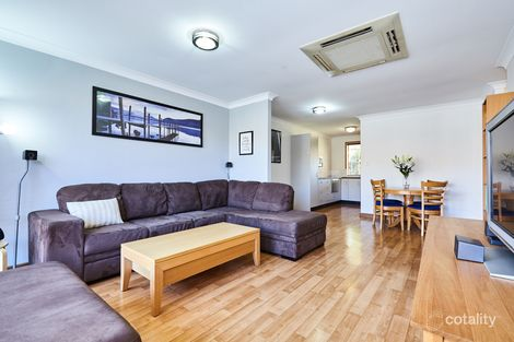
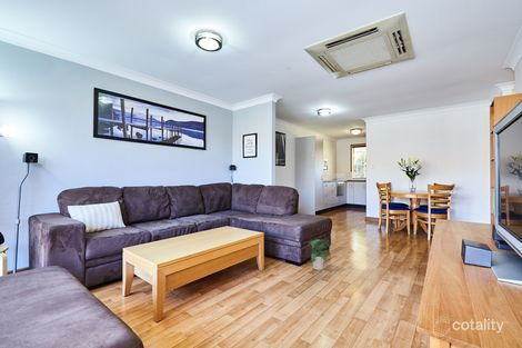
+ potted plant [305,238,331,271]
